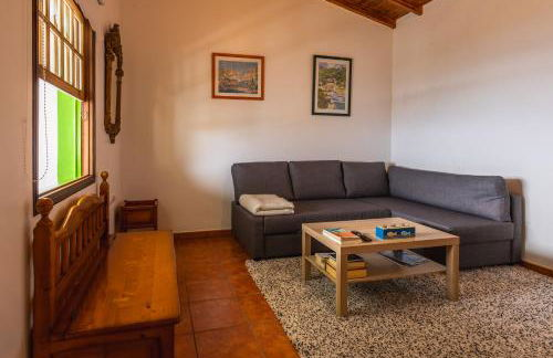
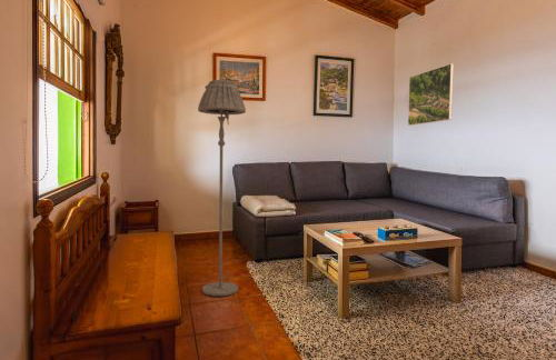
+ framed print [407,62,455,127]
+ floor lamp [197,79,247,297]
